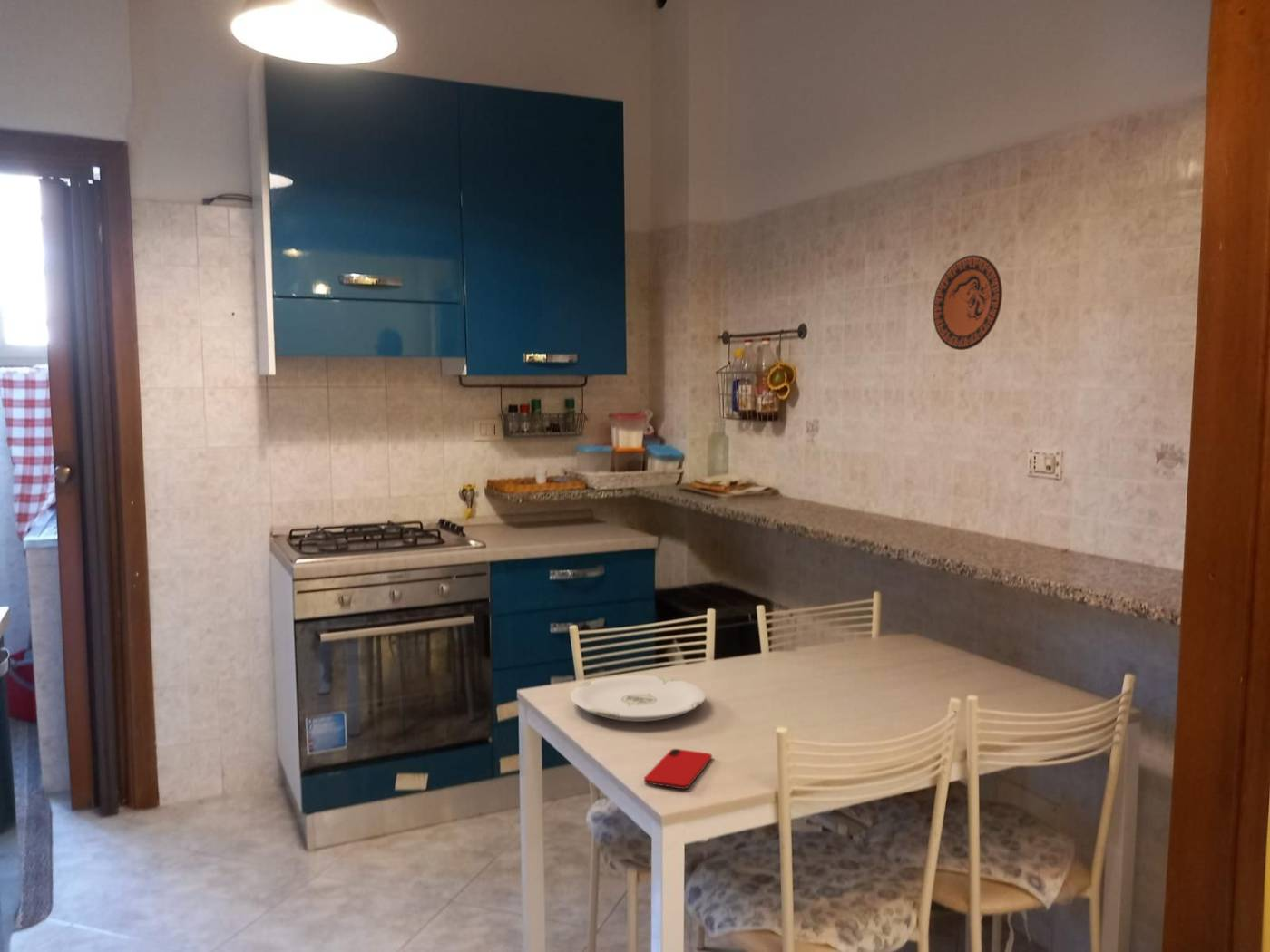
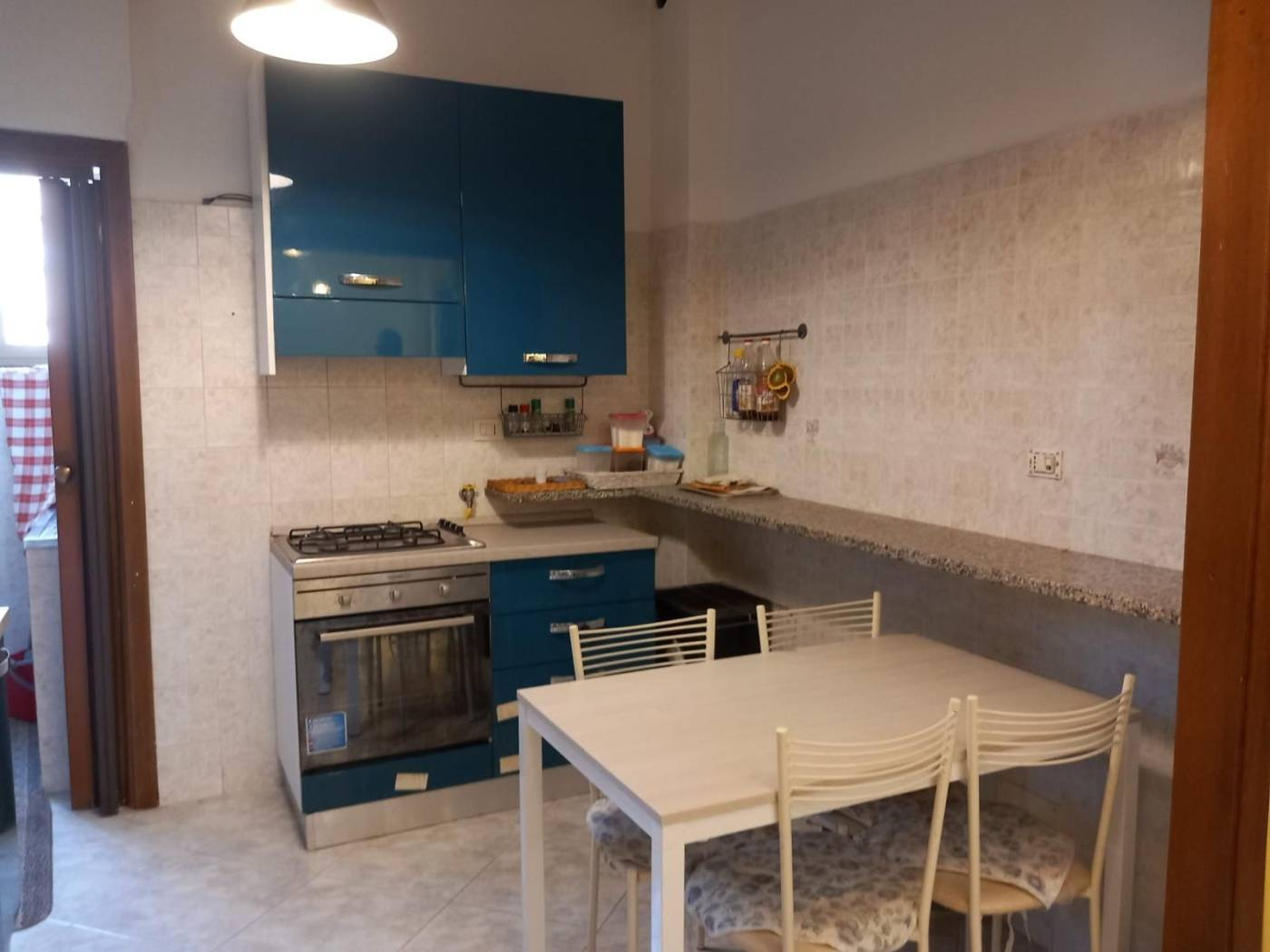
- decorative plate [932,254,1003,351]
- plate [570,675,707,723]
- smartphone [643,748,713,790]
